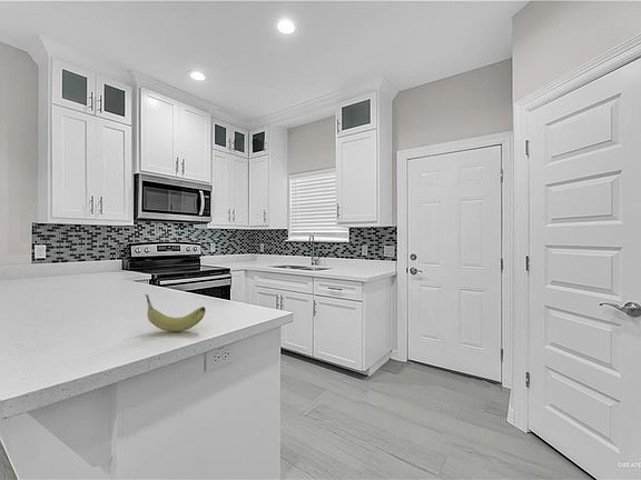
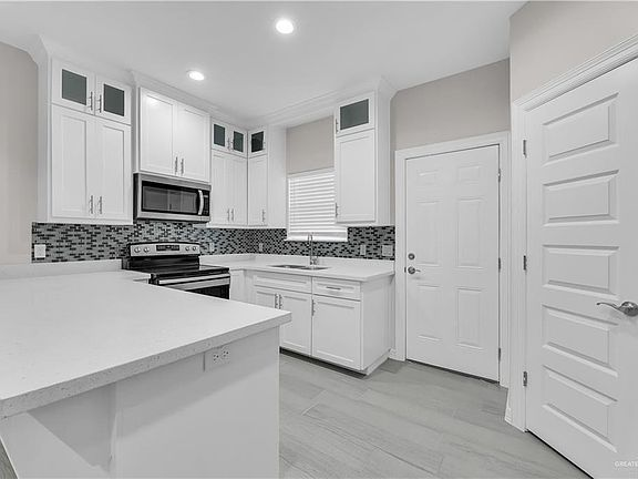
- fruit [145,292,207,332]
